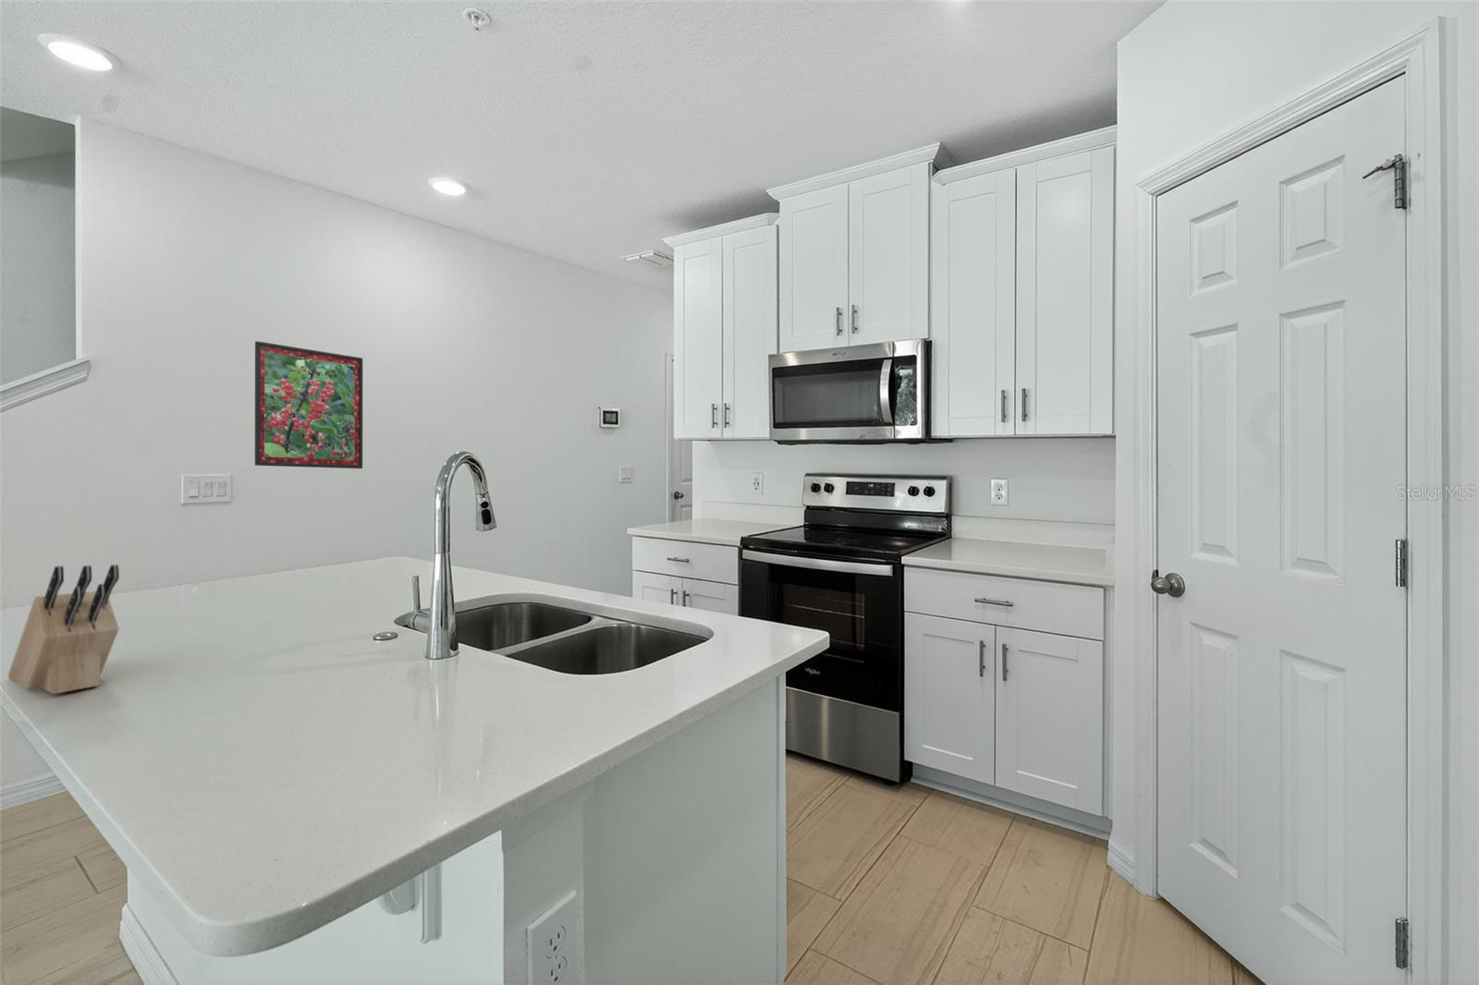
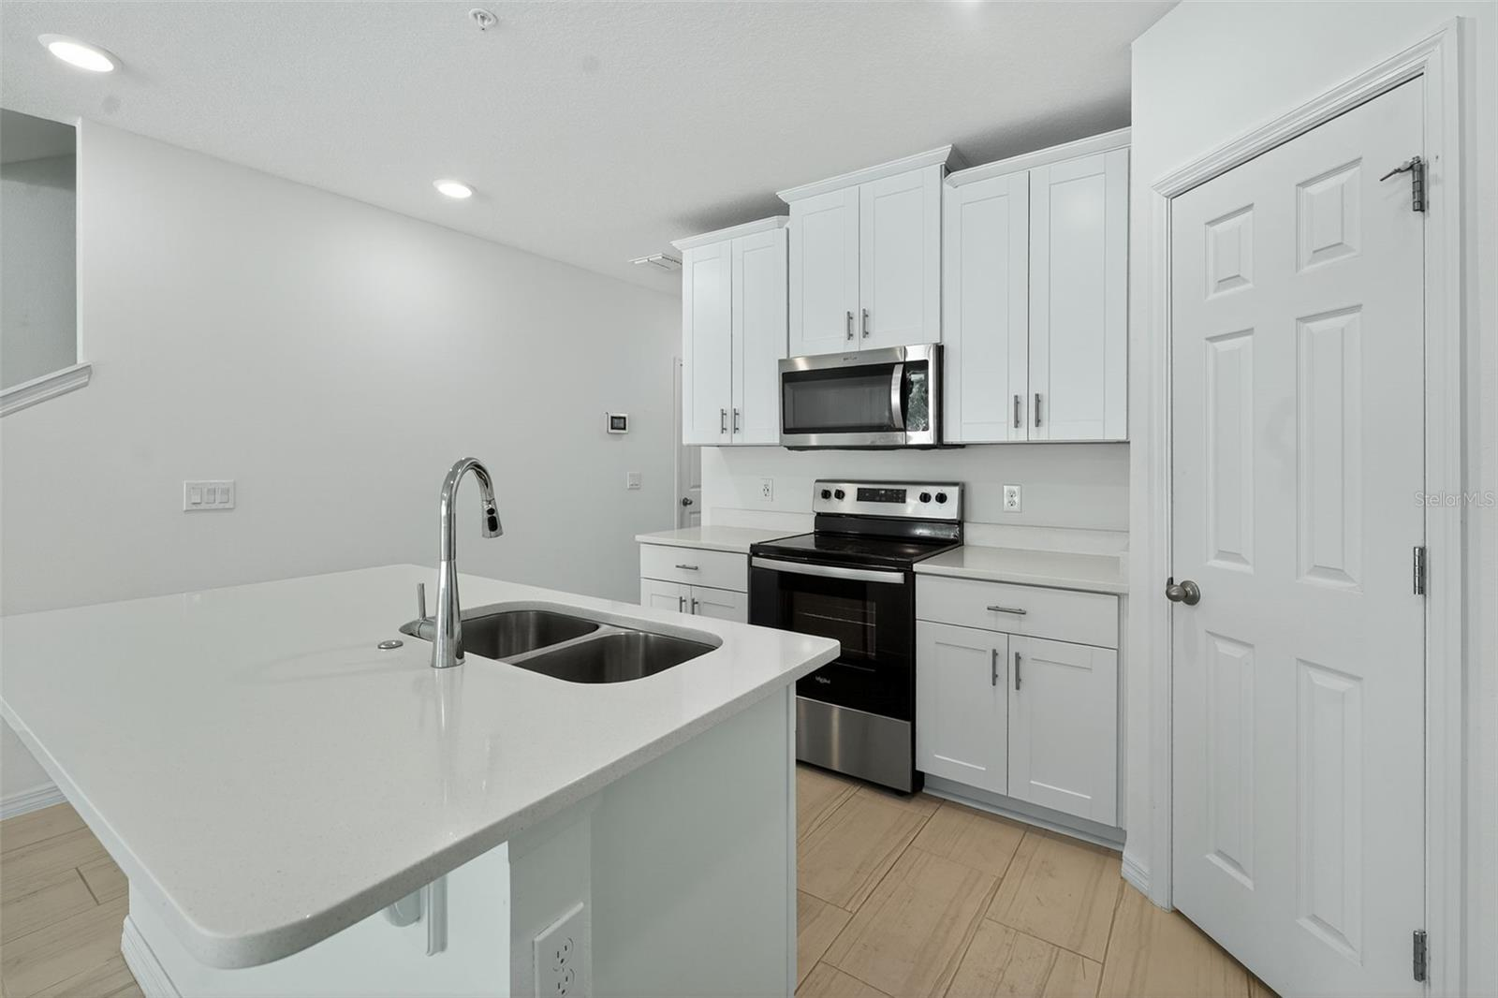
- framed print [254,340,363,469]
- knife block [8,564,120,695]
